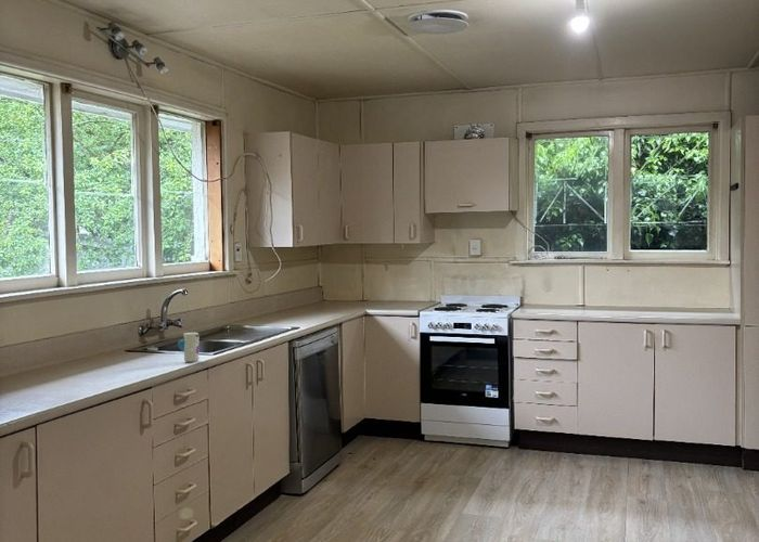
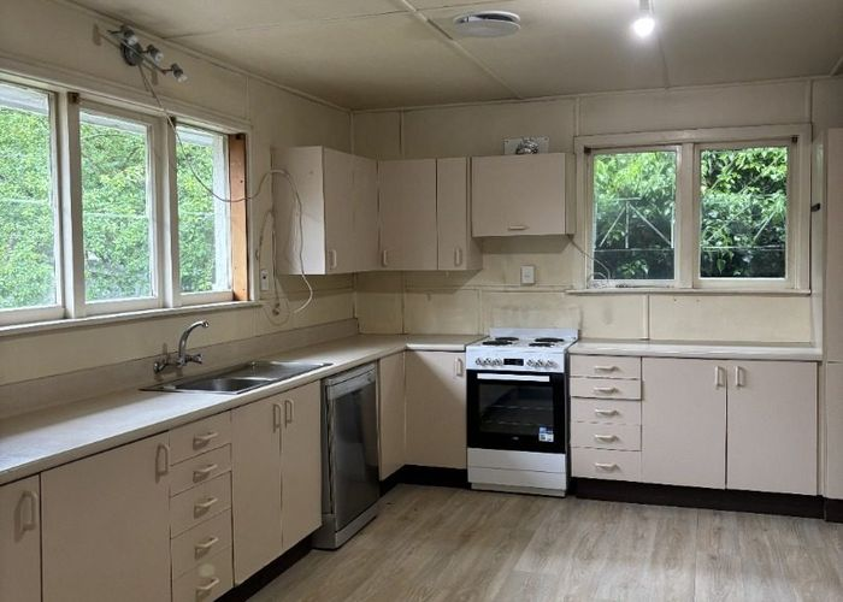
- toy [177,332,201,363]
